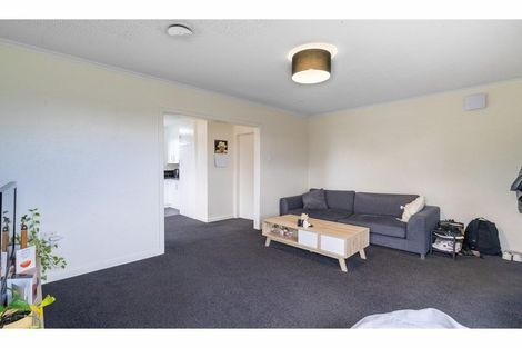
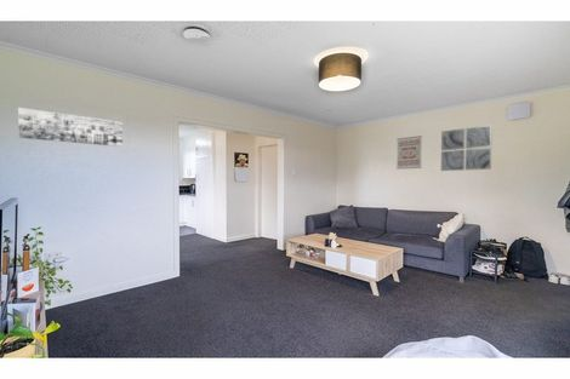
+ wall art [17,107,124,148]
+ wall art [395,134,423,171]
+ wall art [440,124,494,172]
